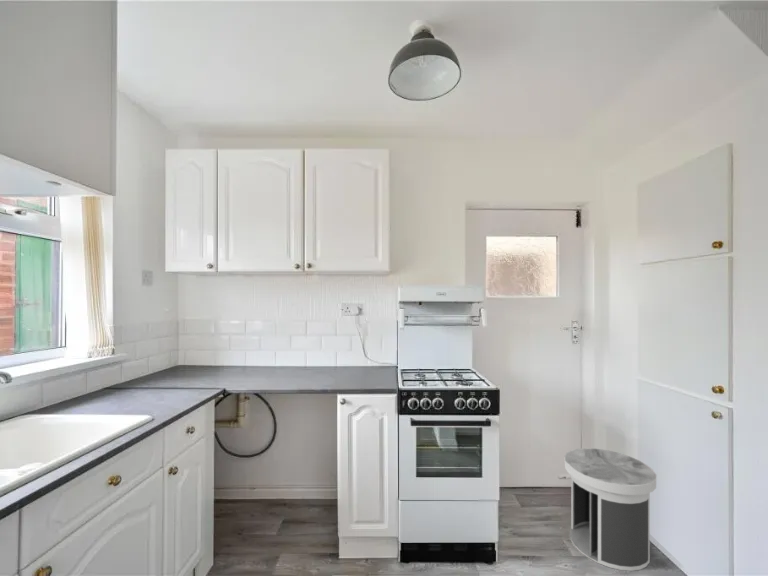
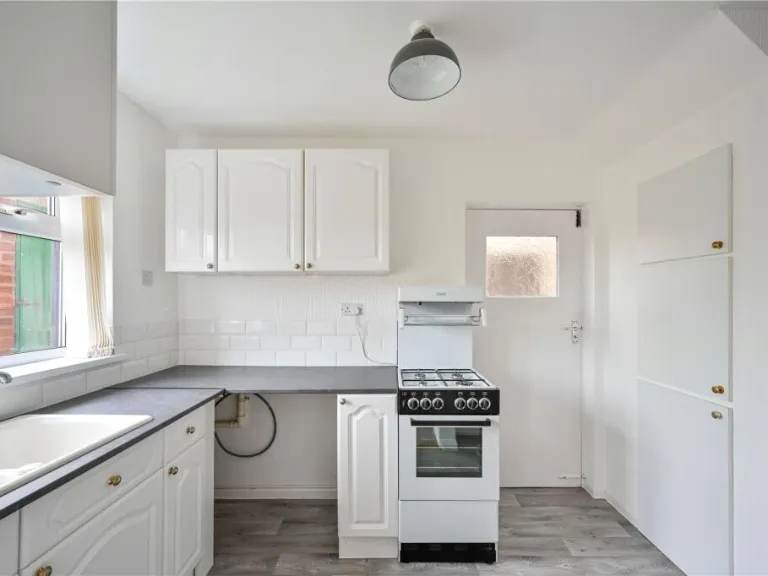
- revolving door [564,447,657,572]
